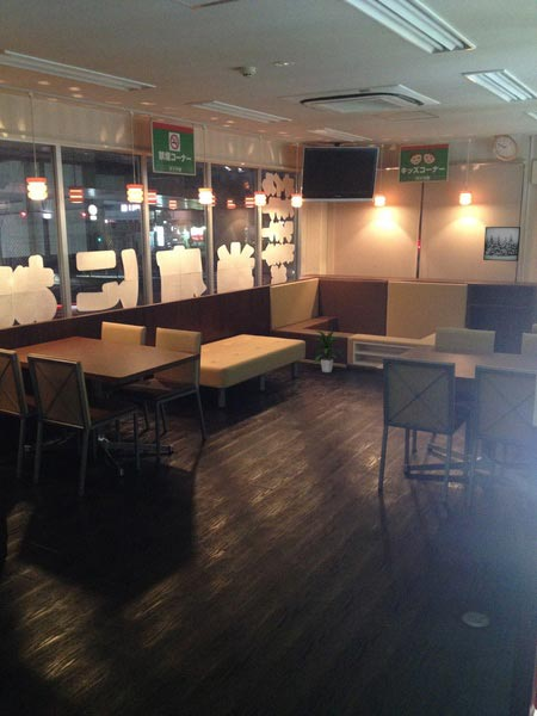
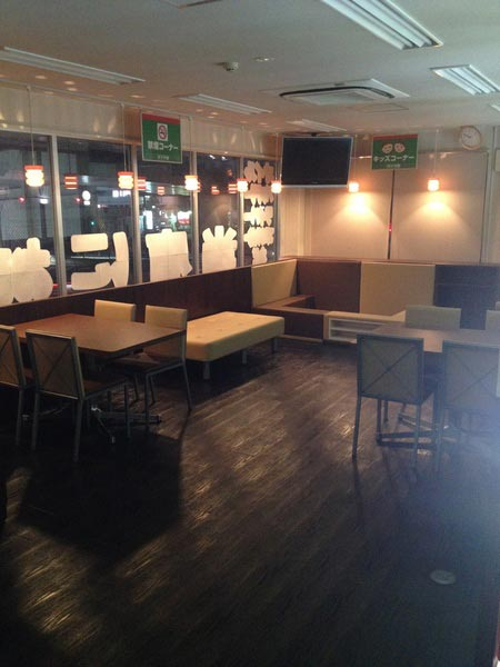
- indoor plant [314,327,345,374]
- wall art [482,226,521,263]
